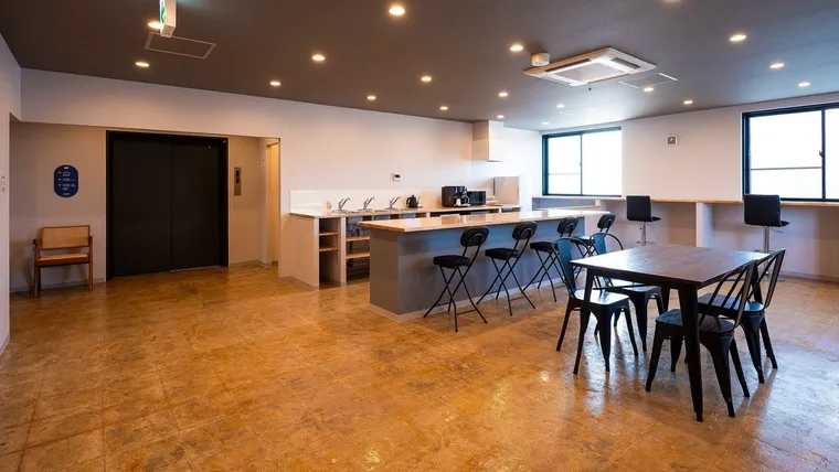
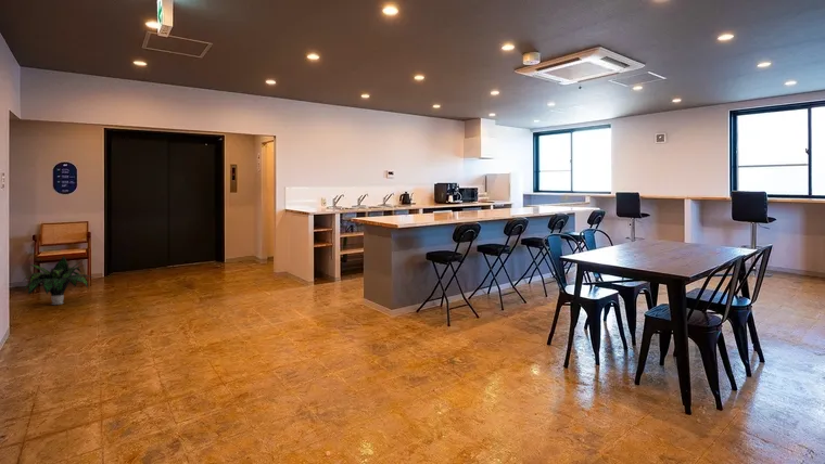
+ potted plant [21,255,97,306]
